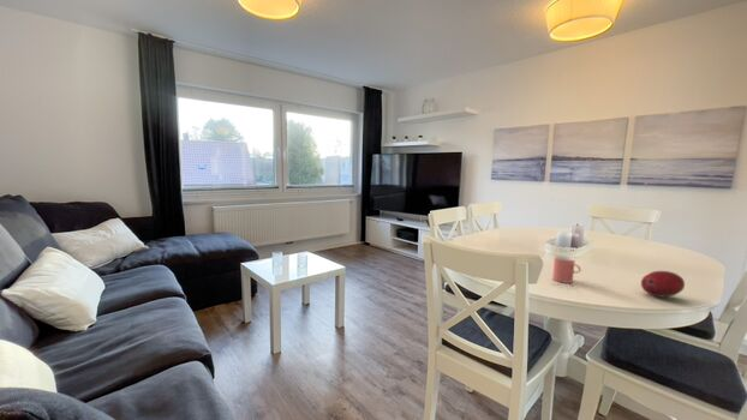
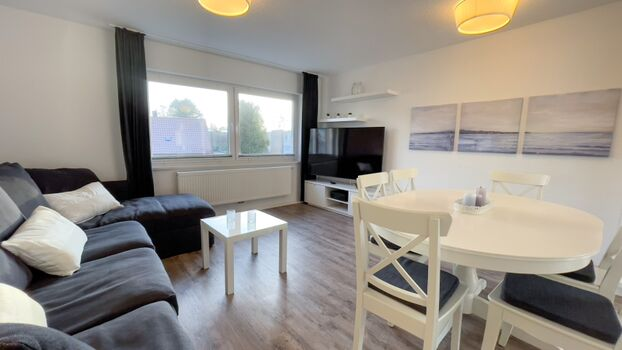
- fruit [640,270,686,299]
- cup [551,254,582,284]
